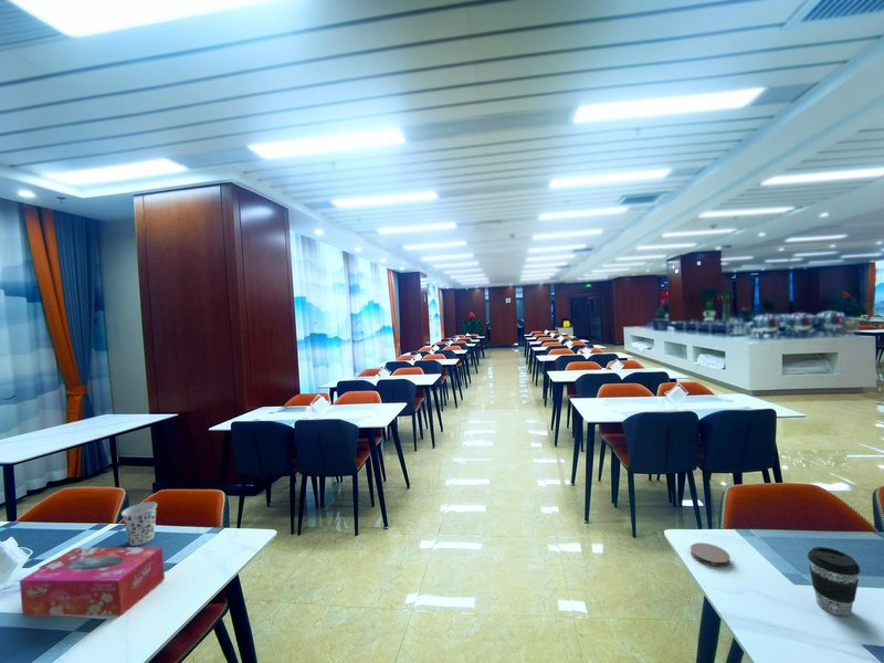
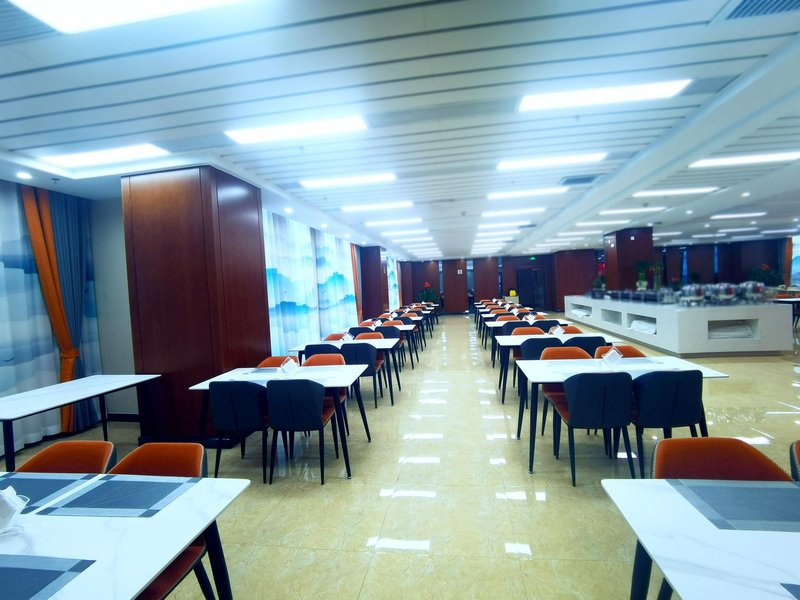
- coffee cup [807,546,861,618]
- coaster [690,541,732,568]
- tissue box [19,546,166,617]
- cup [120,501,158,547]
